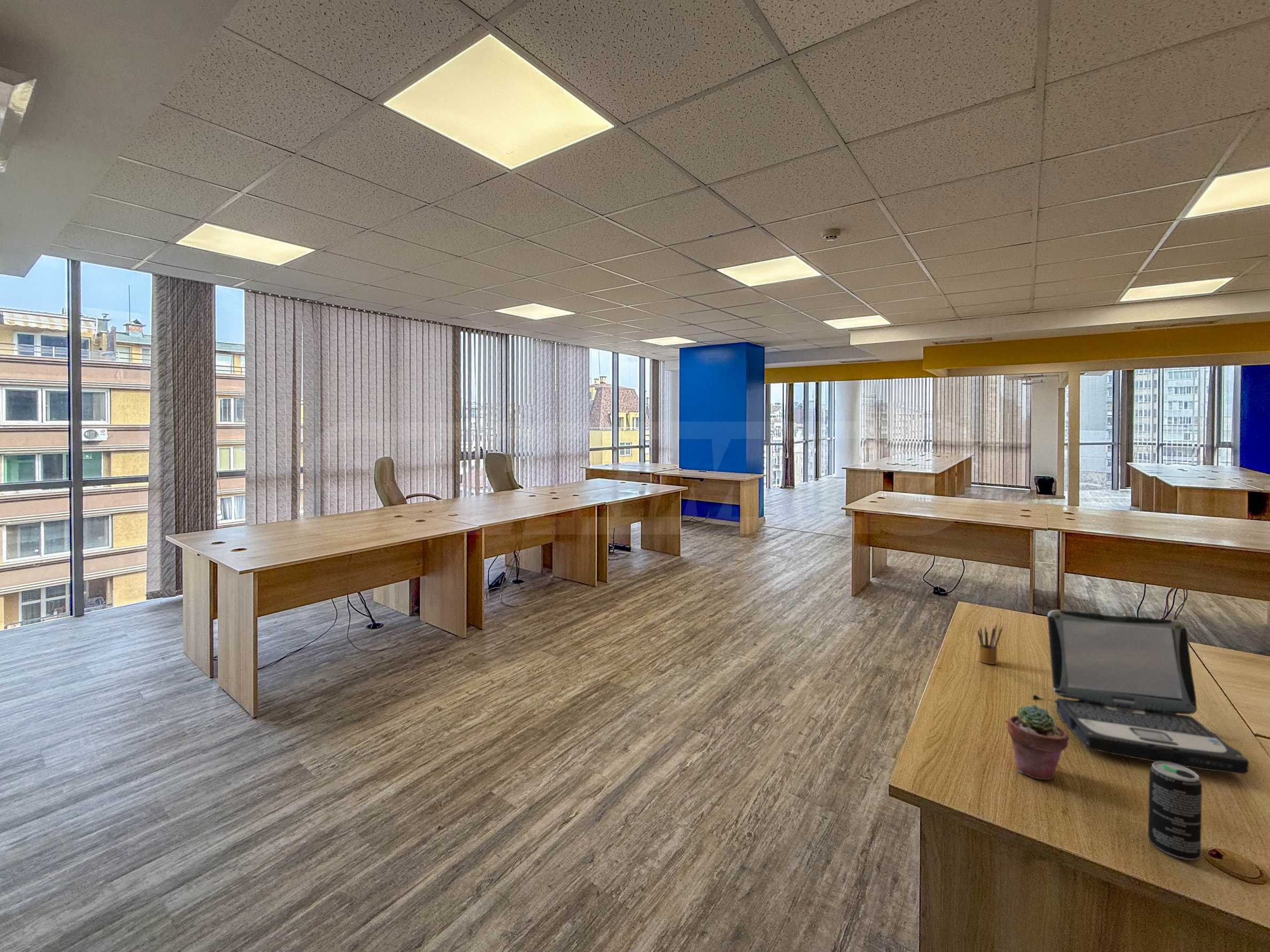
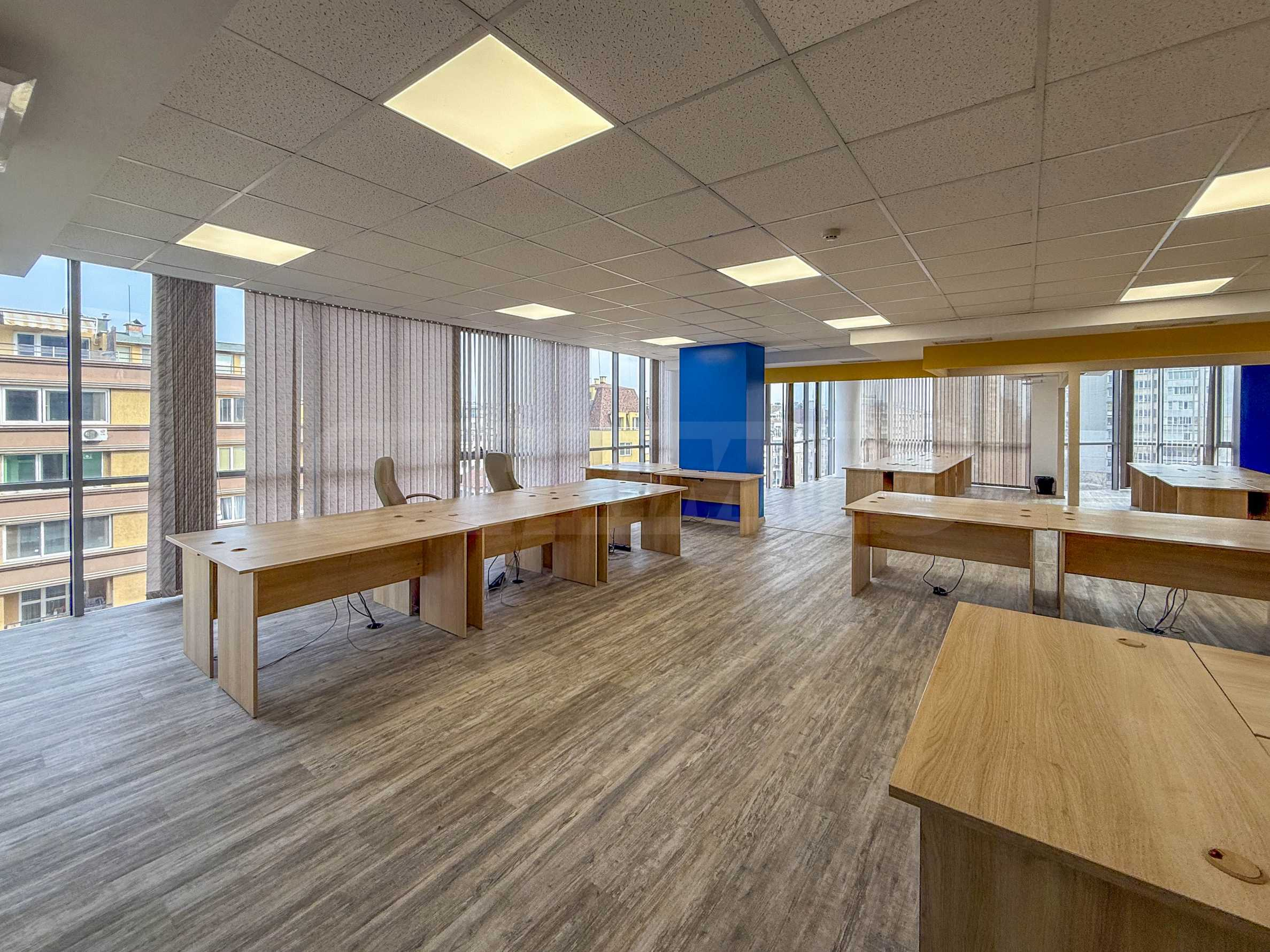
- potted succulent [1007,704,1069,780]
- beverage can [1148,761,1203,861]
- pencil box [977,624,1003,665]
- laptop [1033,609,1250,775]
